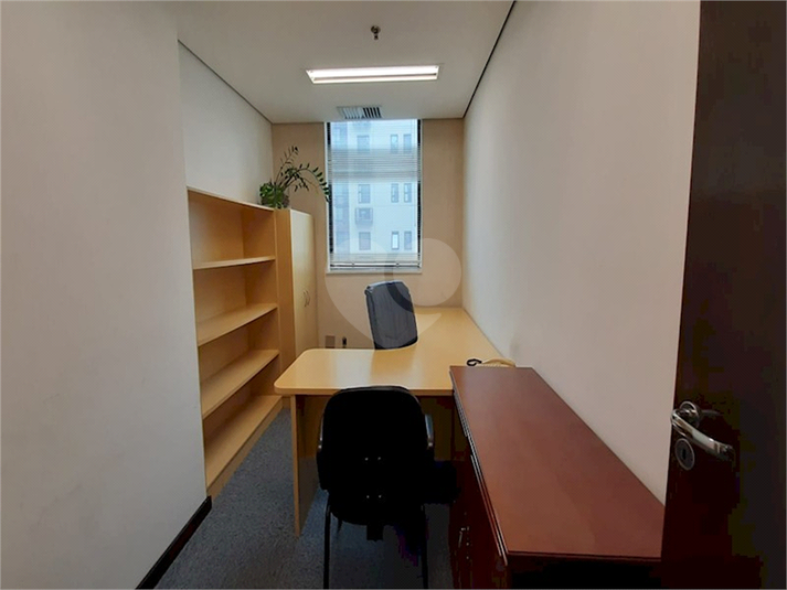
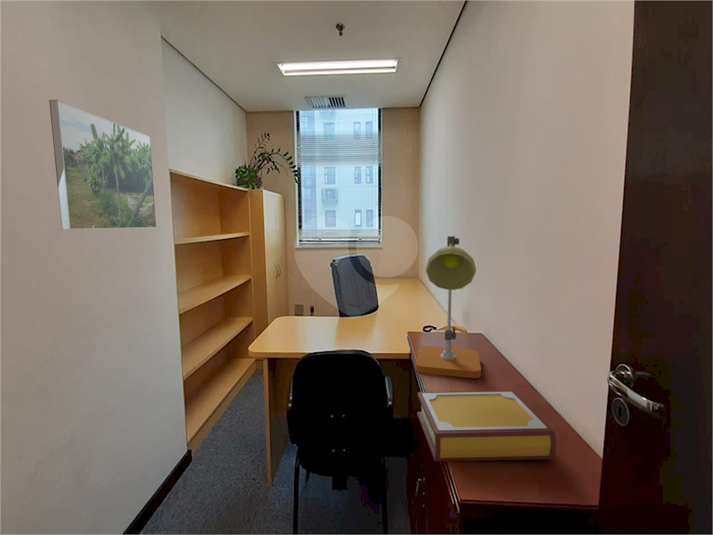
+ desk lamp [414,235,482,379]
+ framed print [48,99,158,231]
+ book [416,389,557,462]
